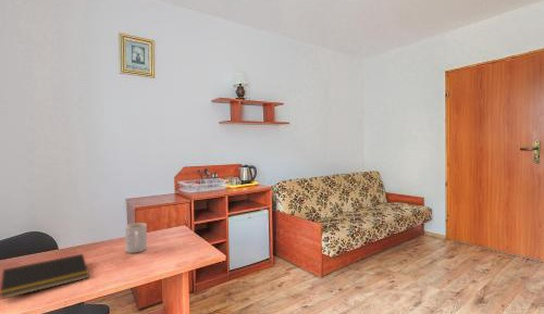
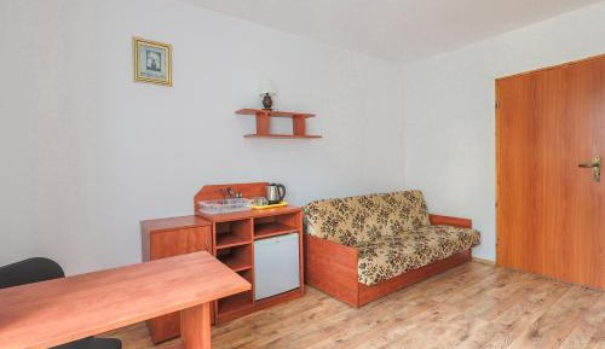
- mug [124,222,148,254]
- notepad [0,253,90,300]
